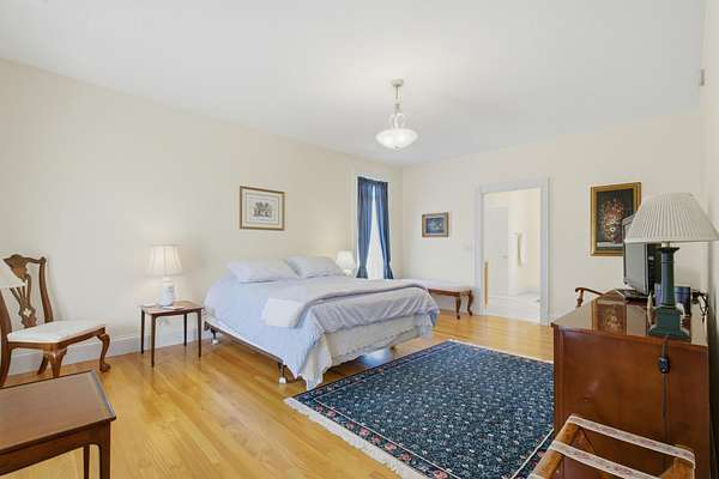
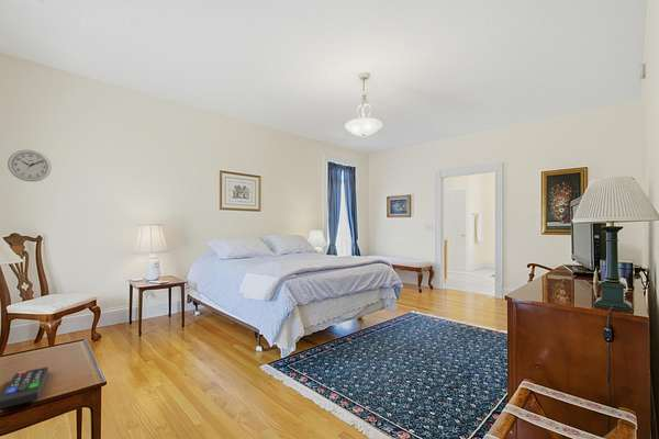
+ remote control [0,367,49,409]
+ wall clock [7,149,53,182]
